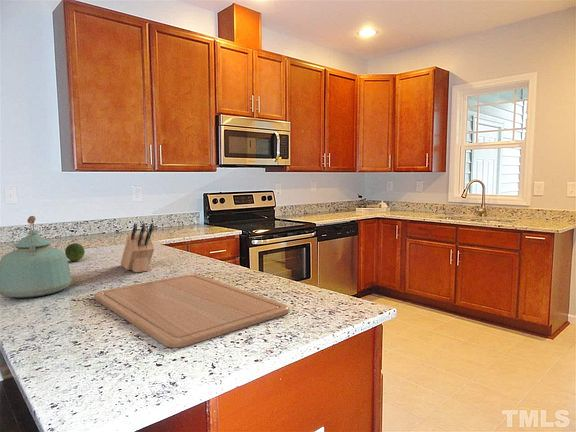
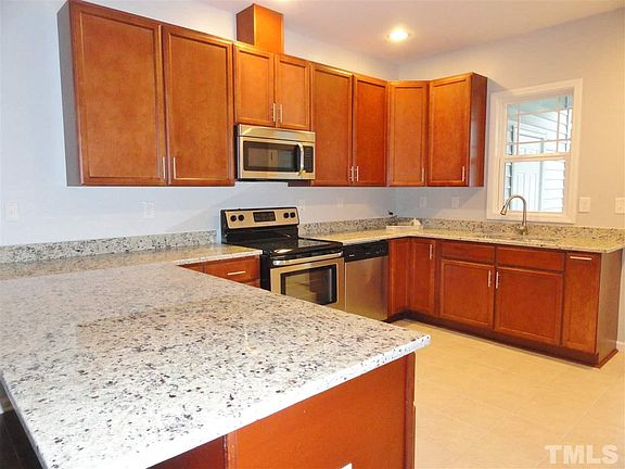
- knife block [120,222,155,274]
- kettle [0,215,73,299]
- chopping board [93,274,290,349]
- fruit [64,242,86,262]
